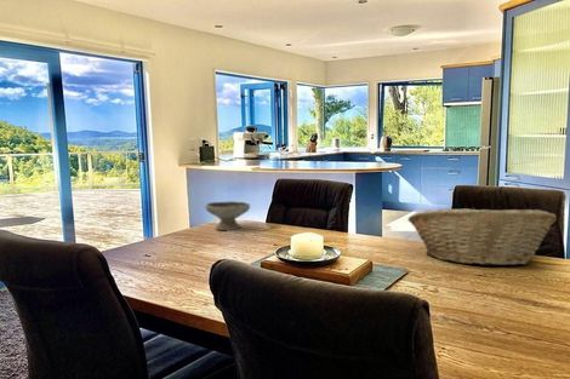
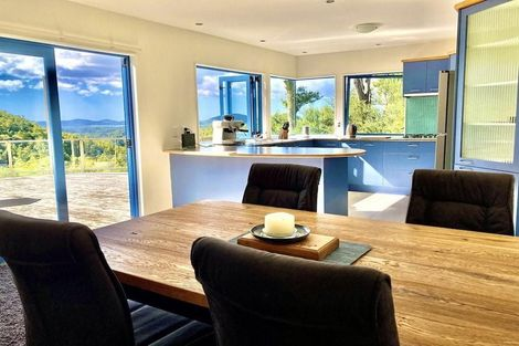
- fruit basket [406,206,558,266]
- bowl [204,200,251,231]
